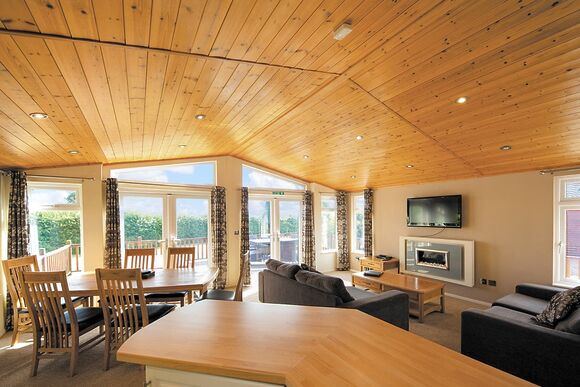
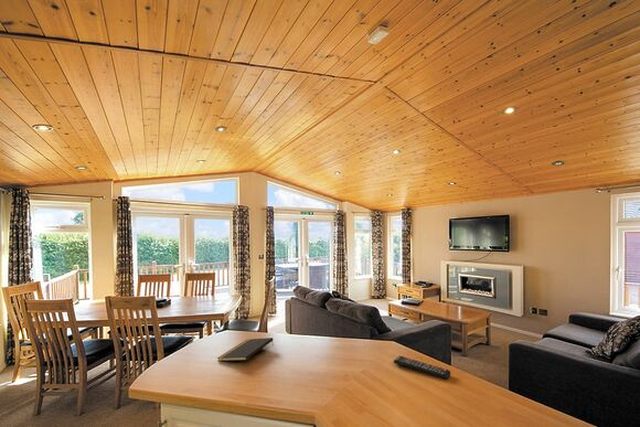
+ notepad [216,337,275,362]
+ remote control [393,354,451,381]
